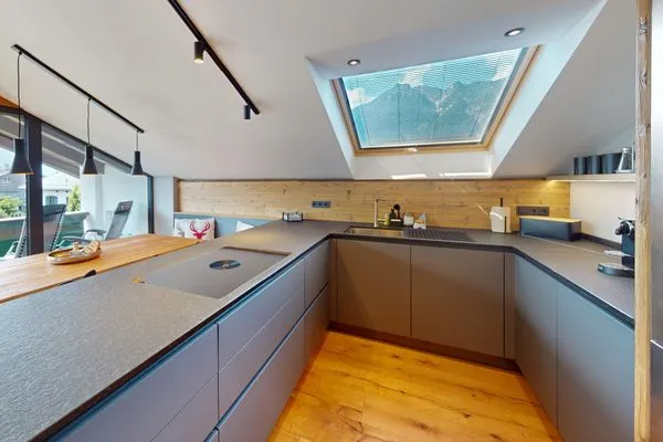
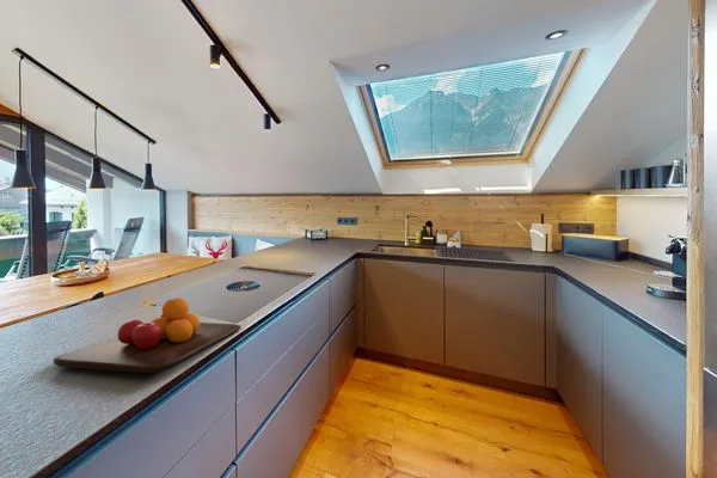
+ chopping board [53,296,241,374]
